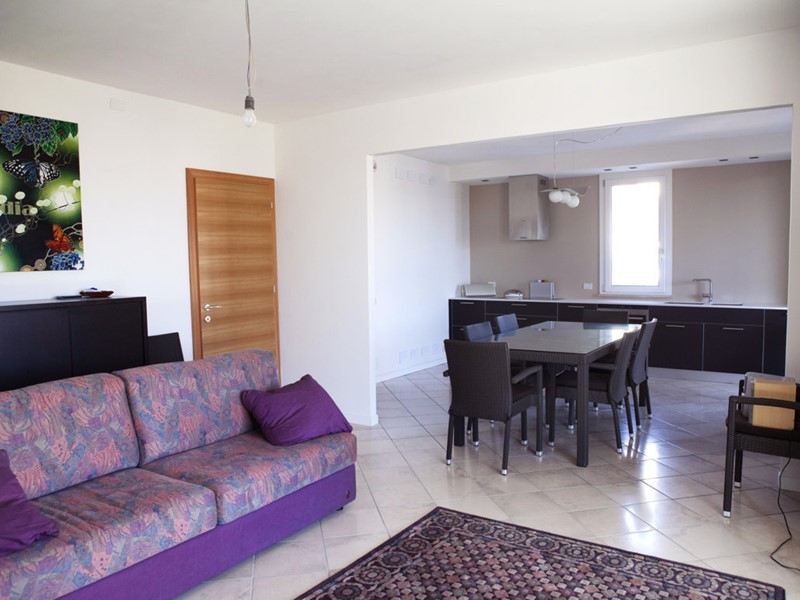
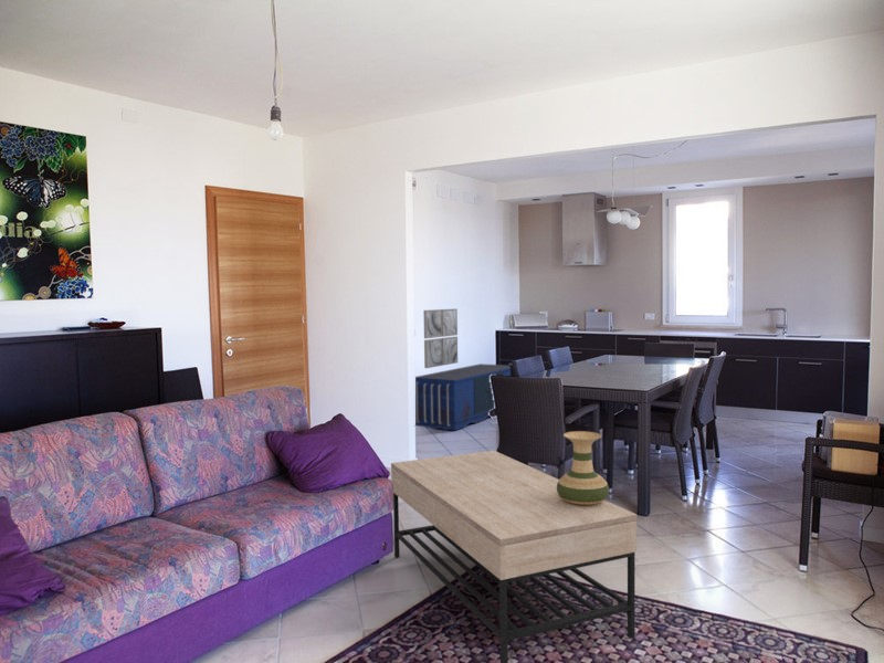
+ vase [557,430,610,505]
+ coffee table [390,450,638,663]
+ shipping container [414,362,512,432]
+ wall art [422,307,459,369]
